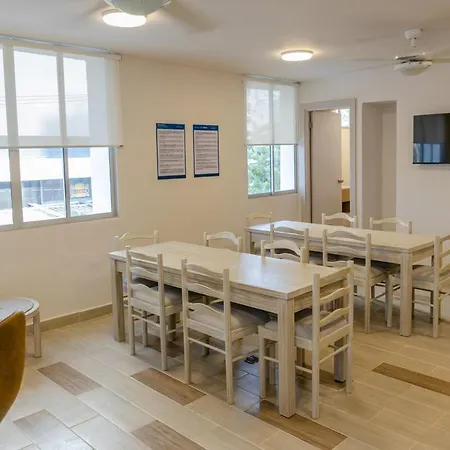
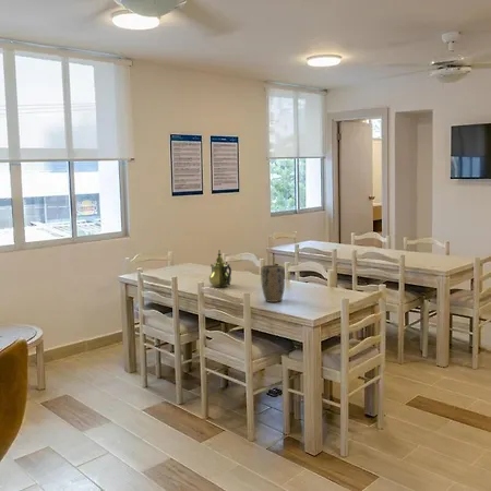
+ teapot [208,249,232,288]
+ plant pot [260,264,286,303]
